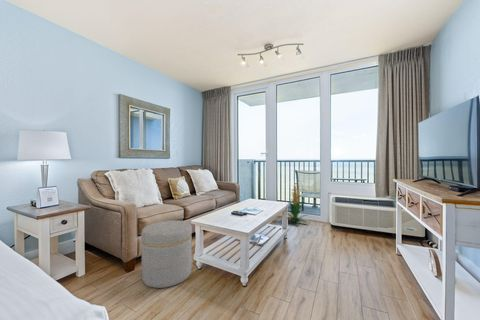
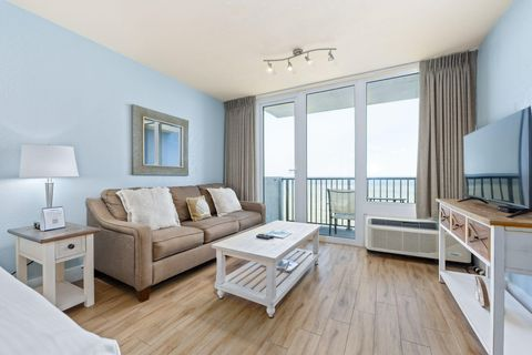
- ottoman [140,219,193,289]
- indoor plant [287,184,310,226]
